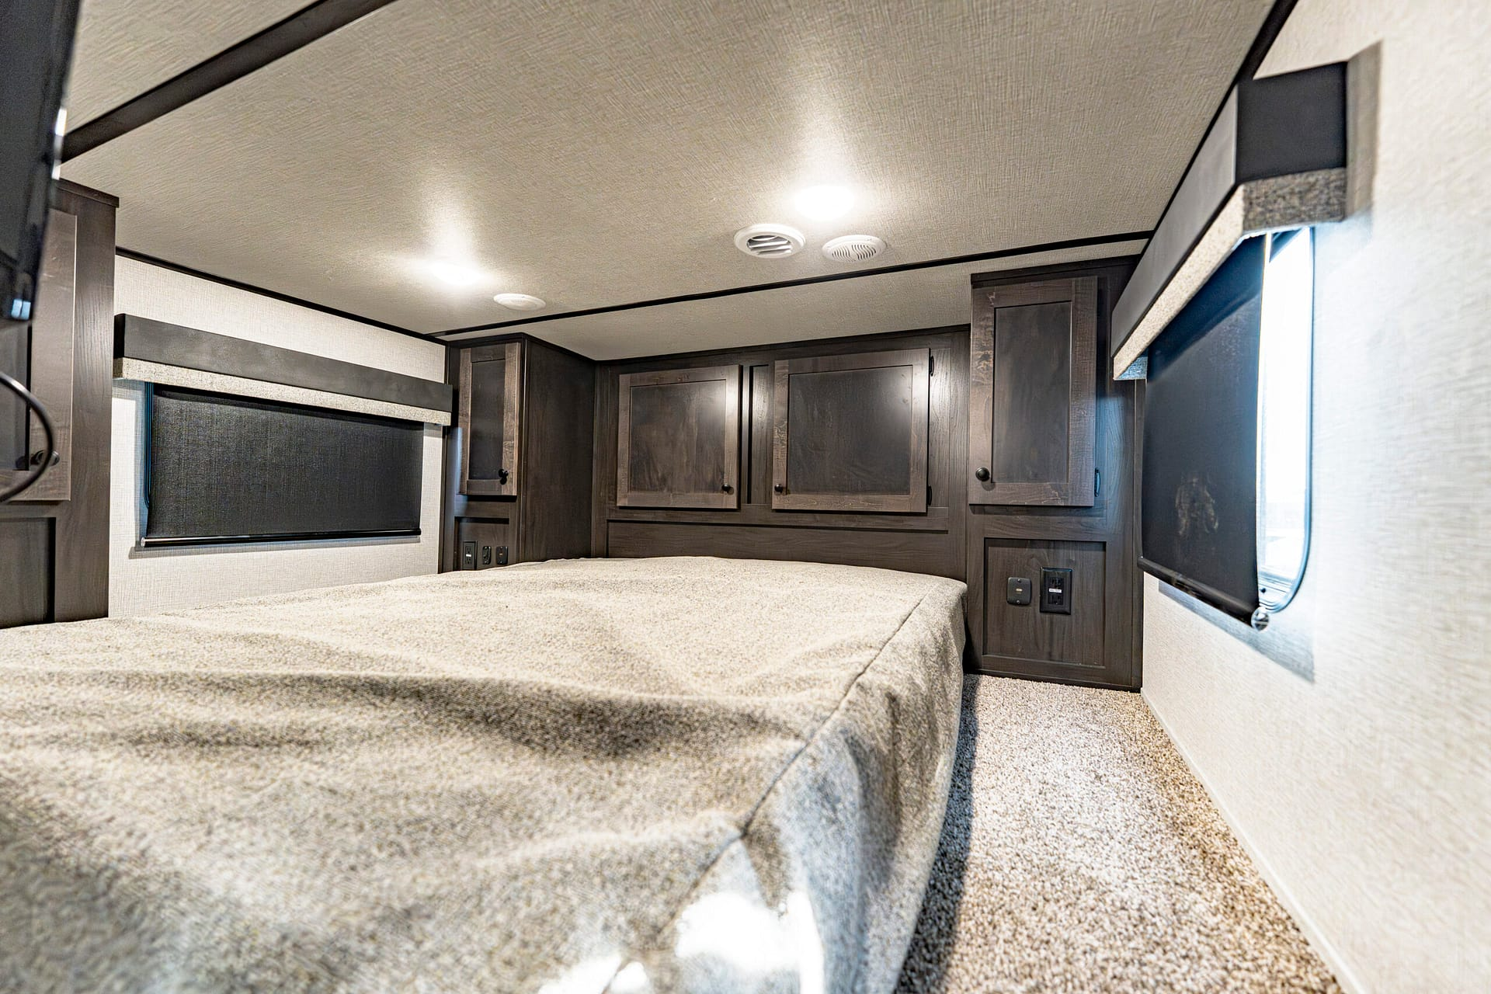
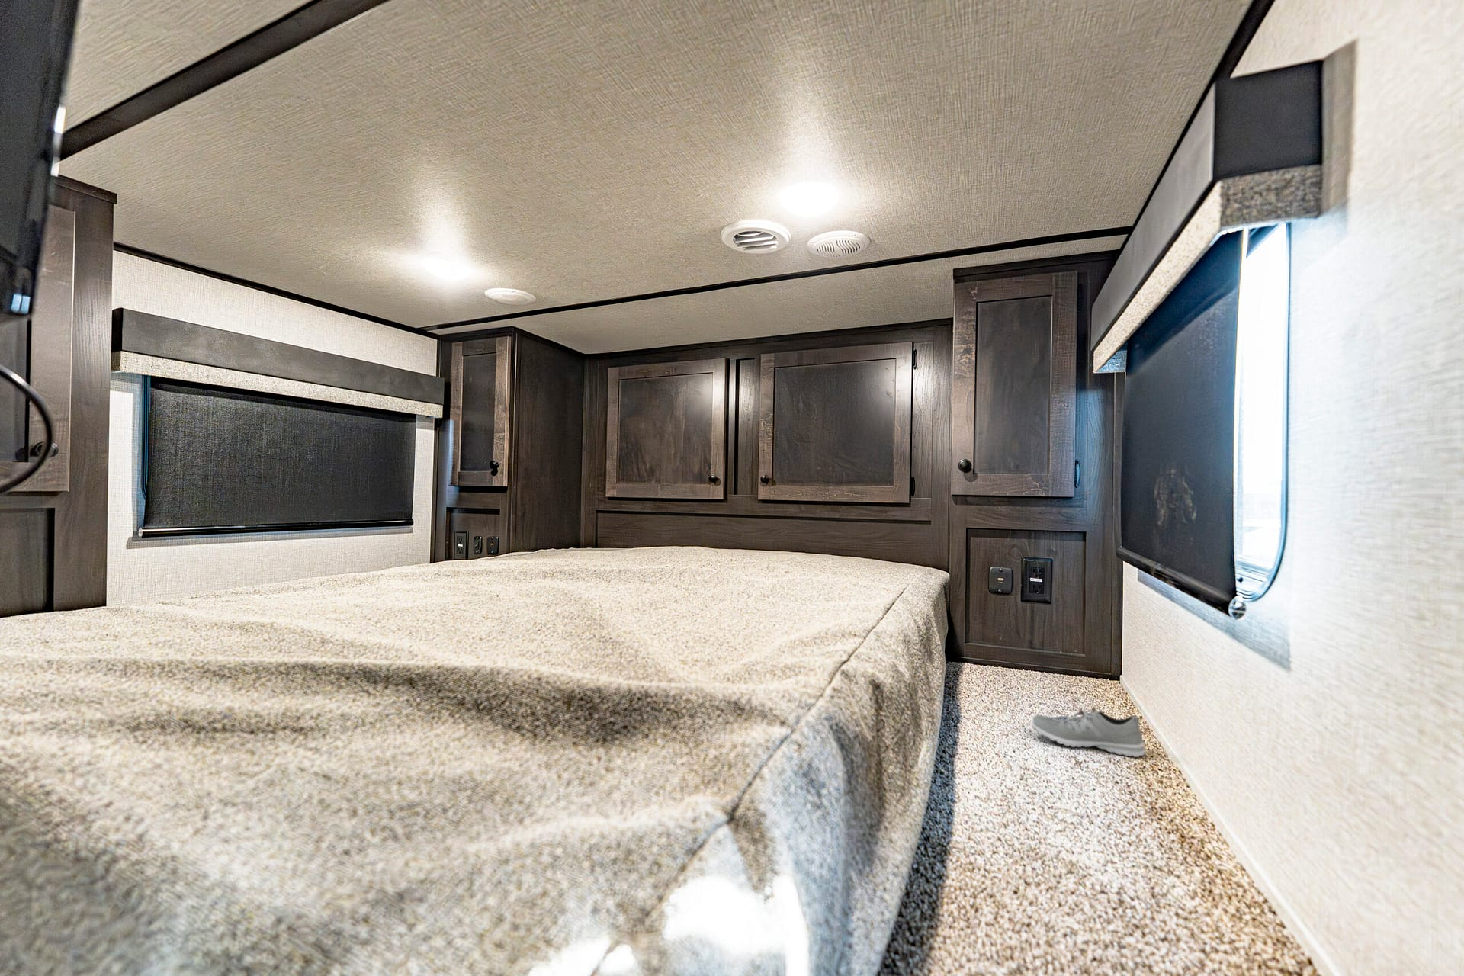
+ sneaker [1030,705,1146,758]
